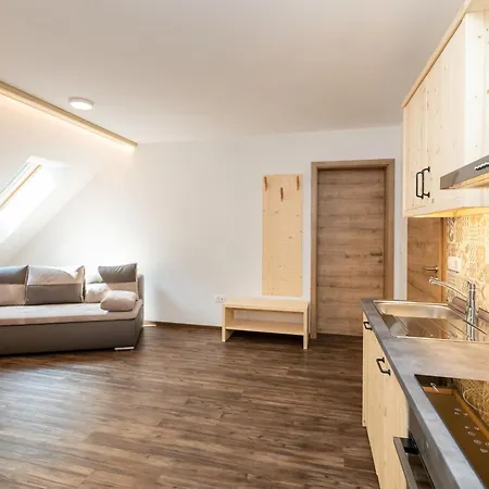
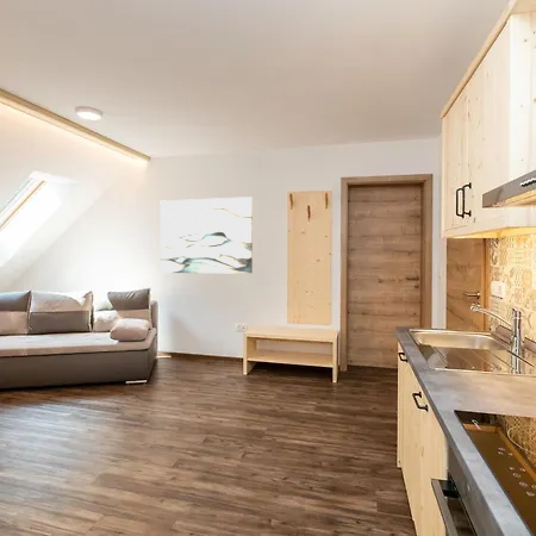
+ wall art [158,195,254,275]
